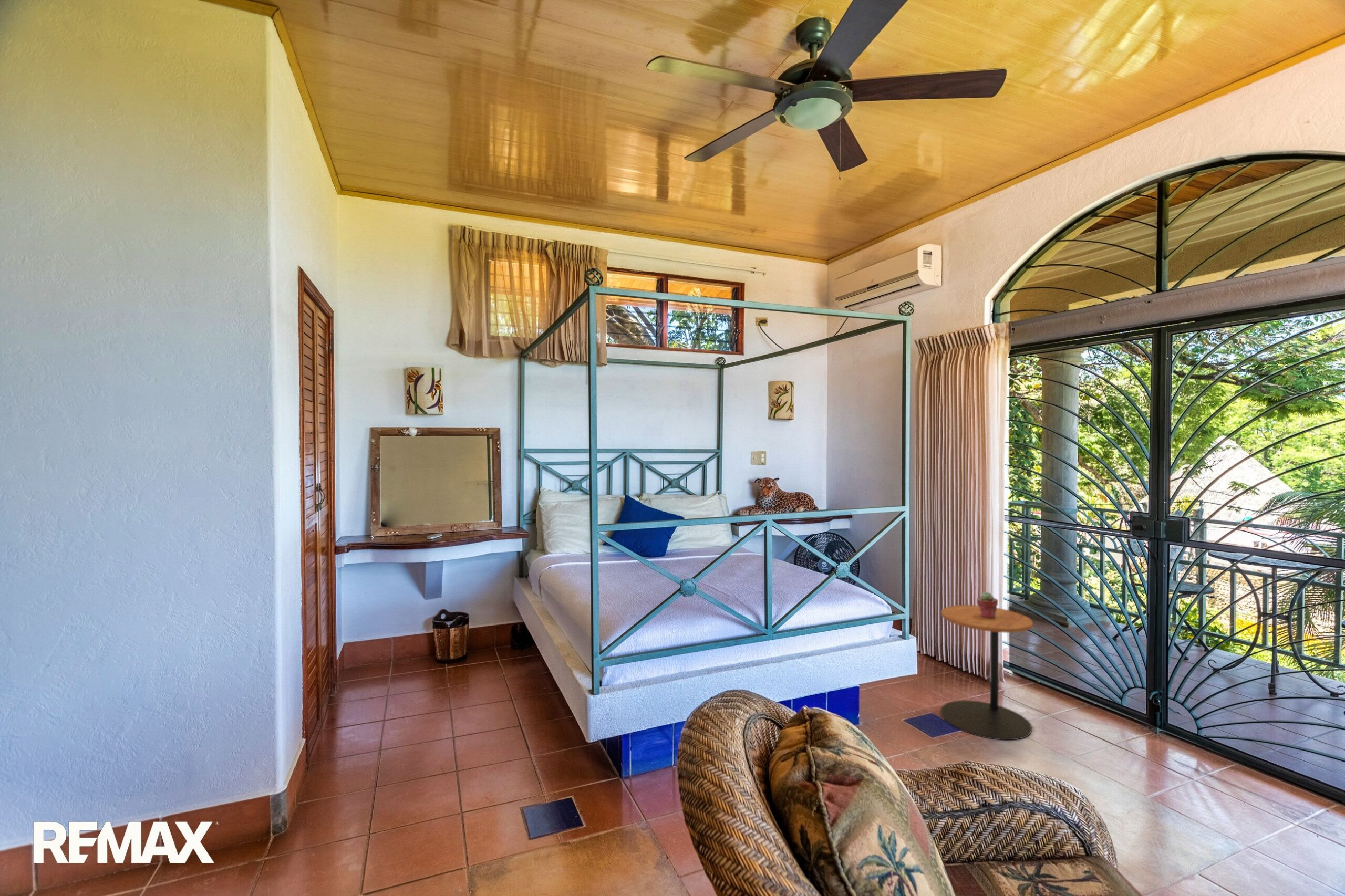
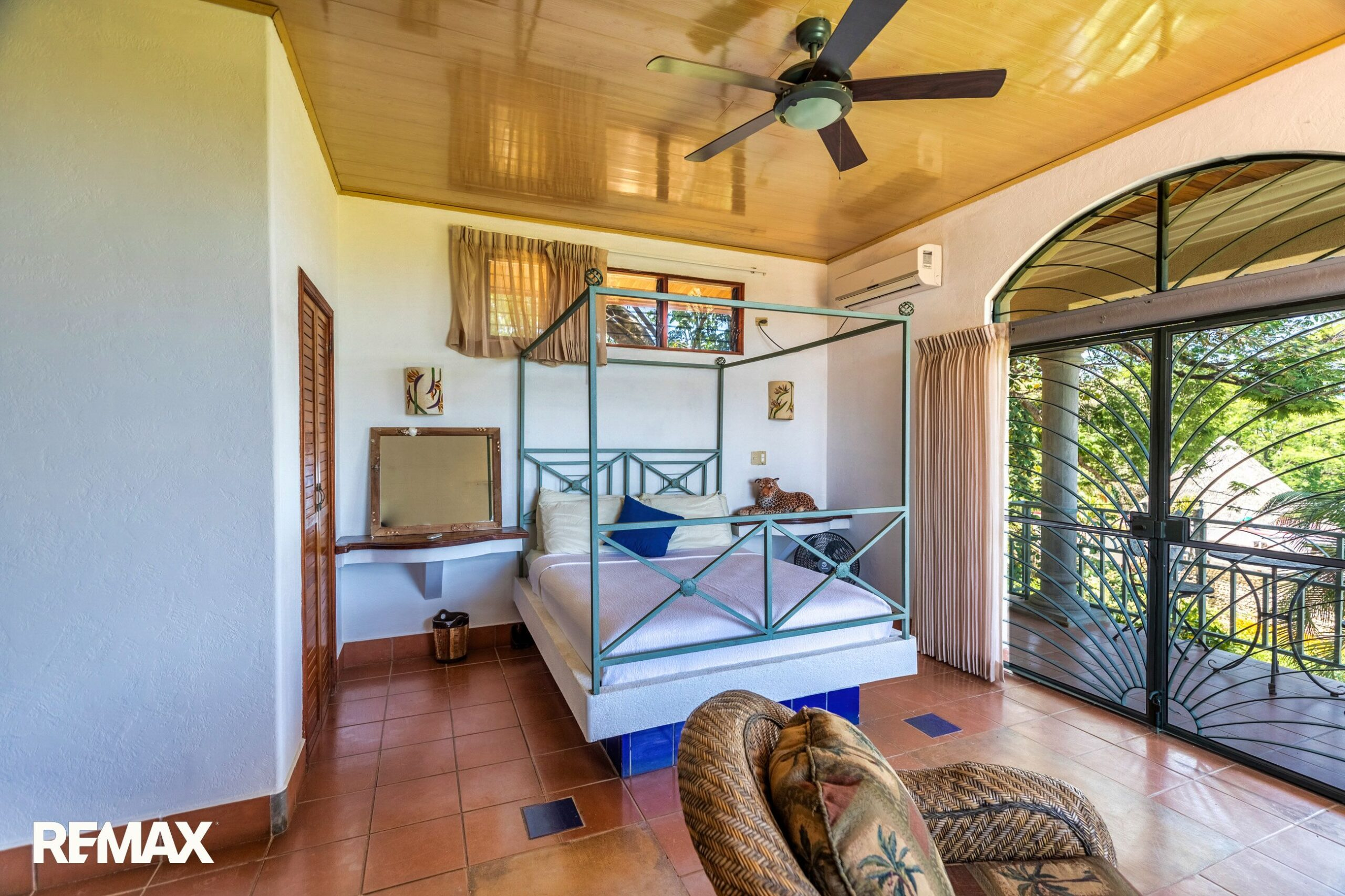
- potted succulent [976,591,999,618]
- side table [940,605,1033,741]
